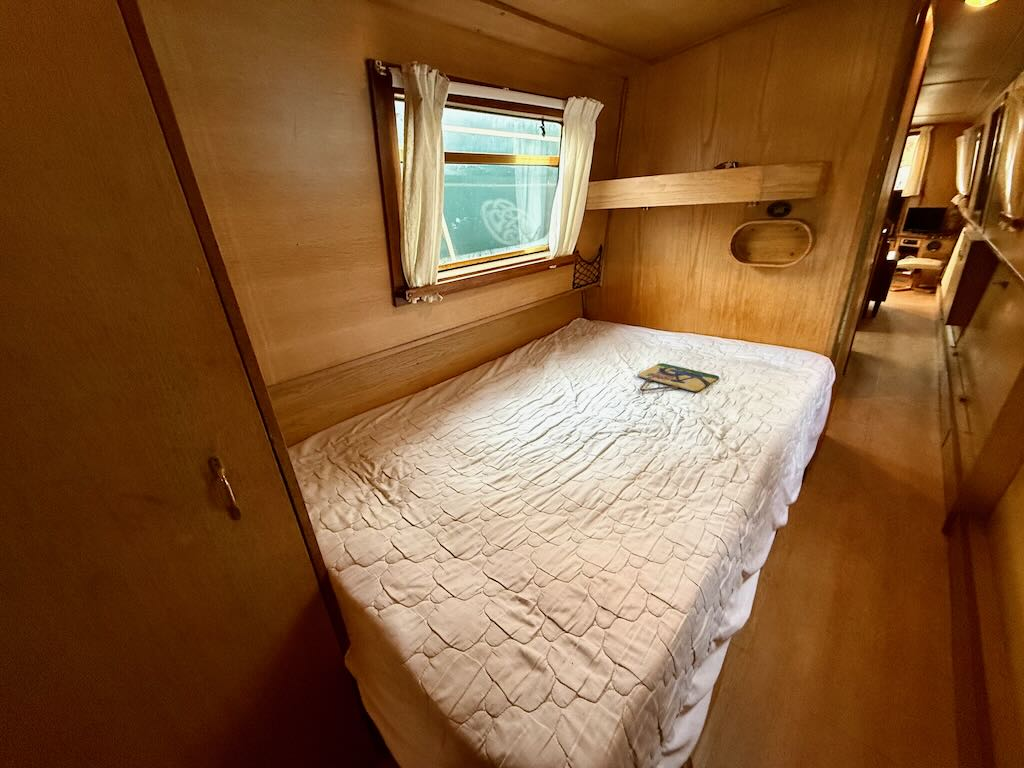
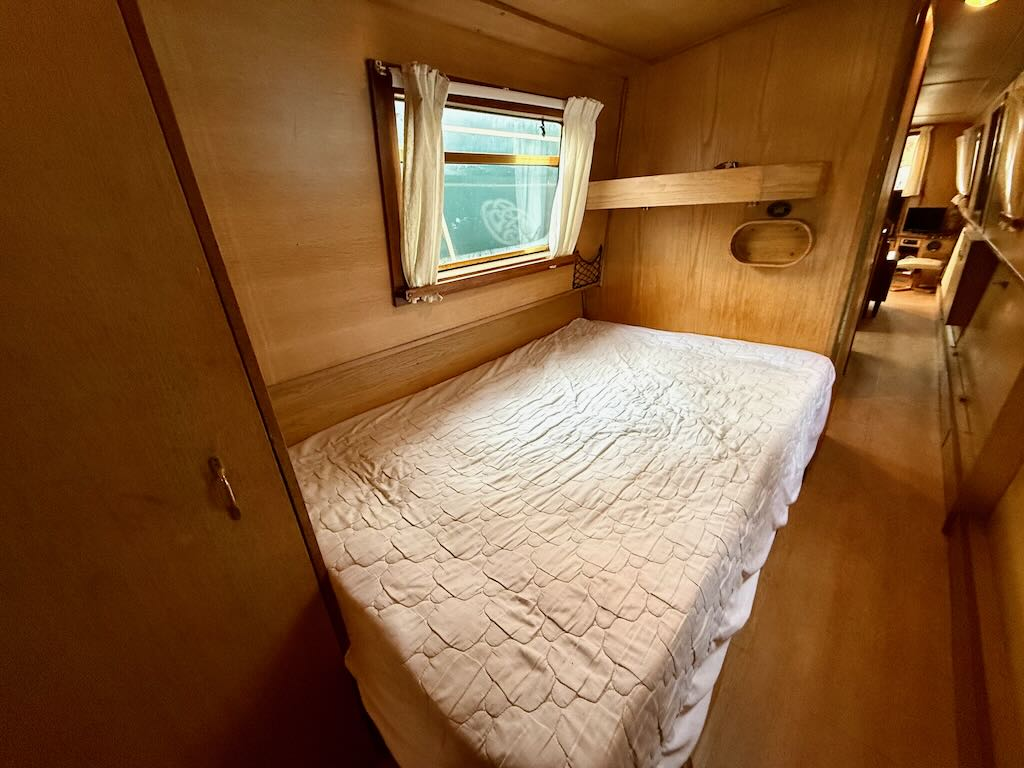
- home sign [637,362,720,392]
